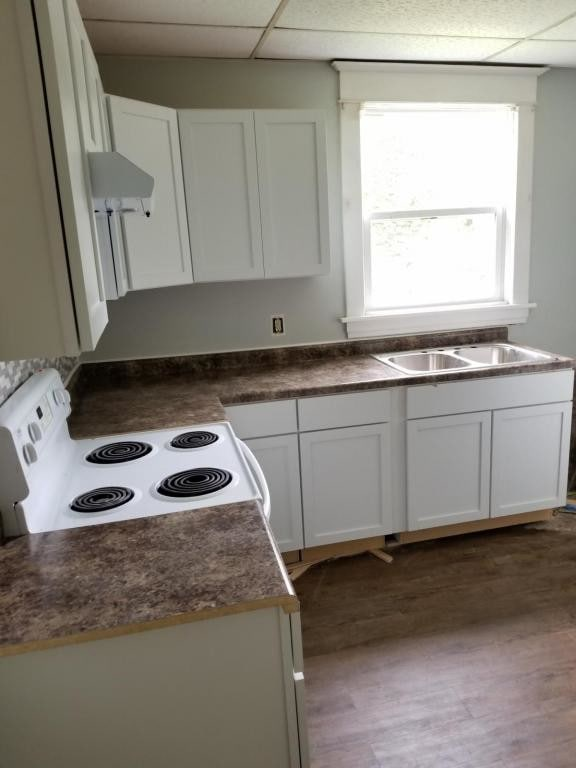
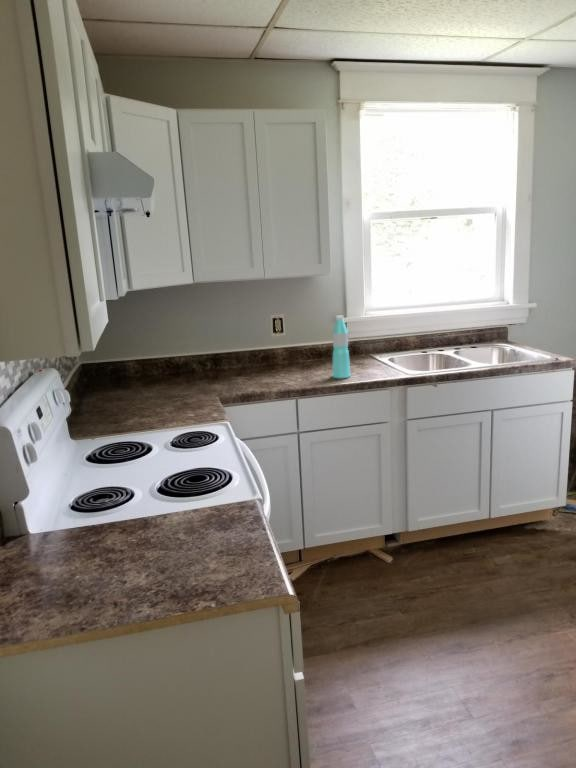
+ water bottle [332,315,351,379]
